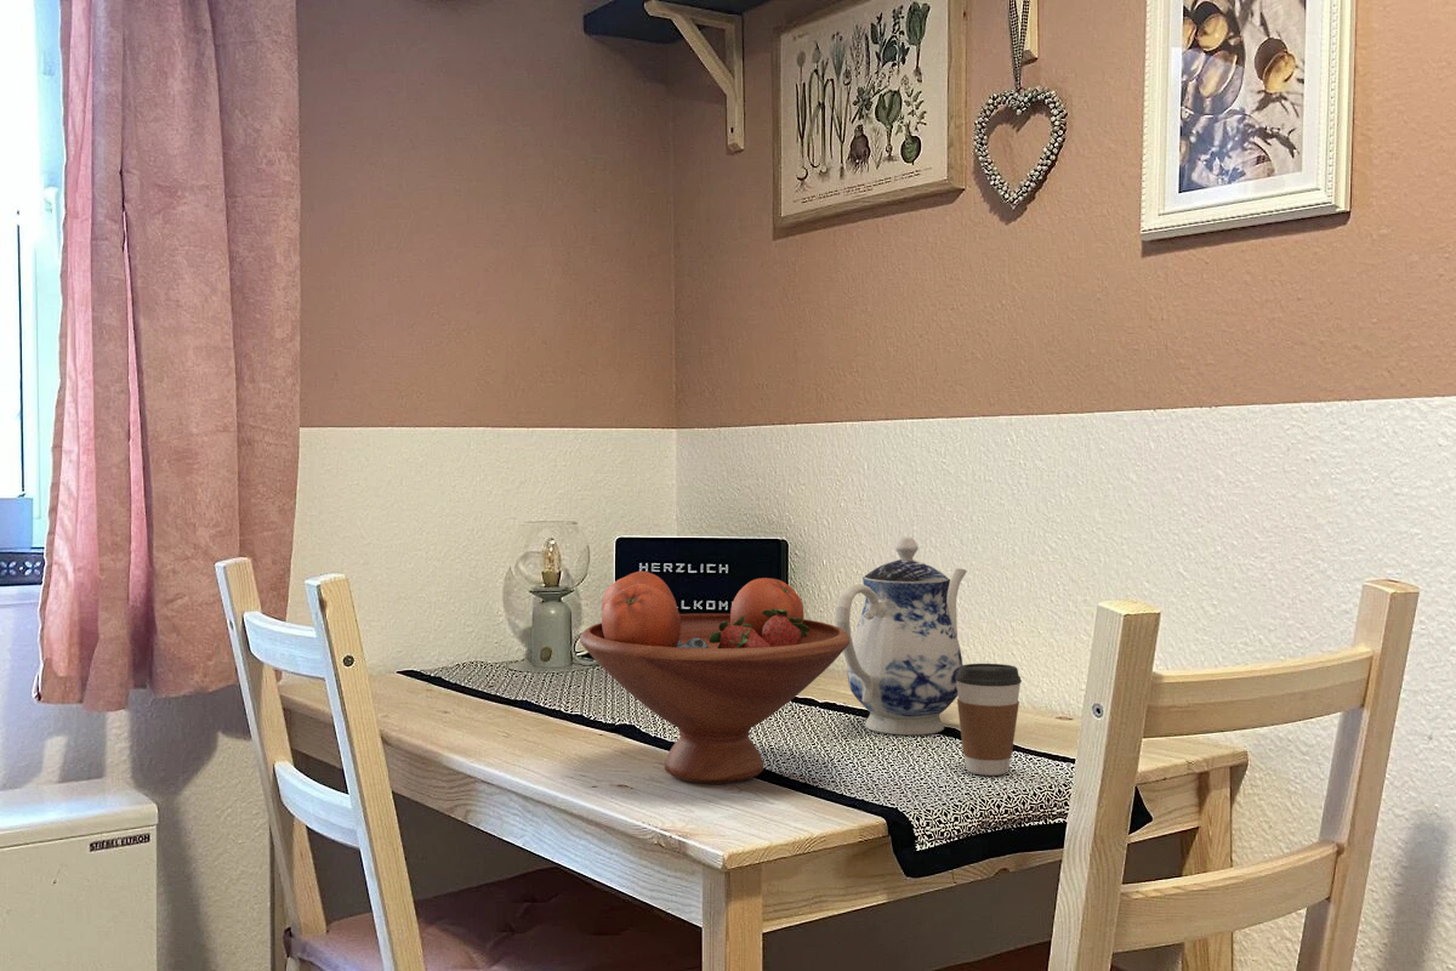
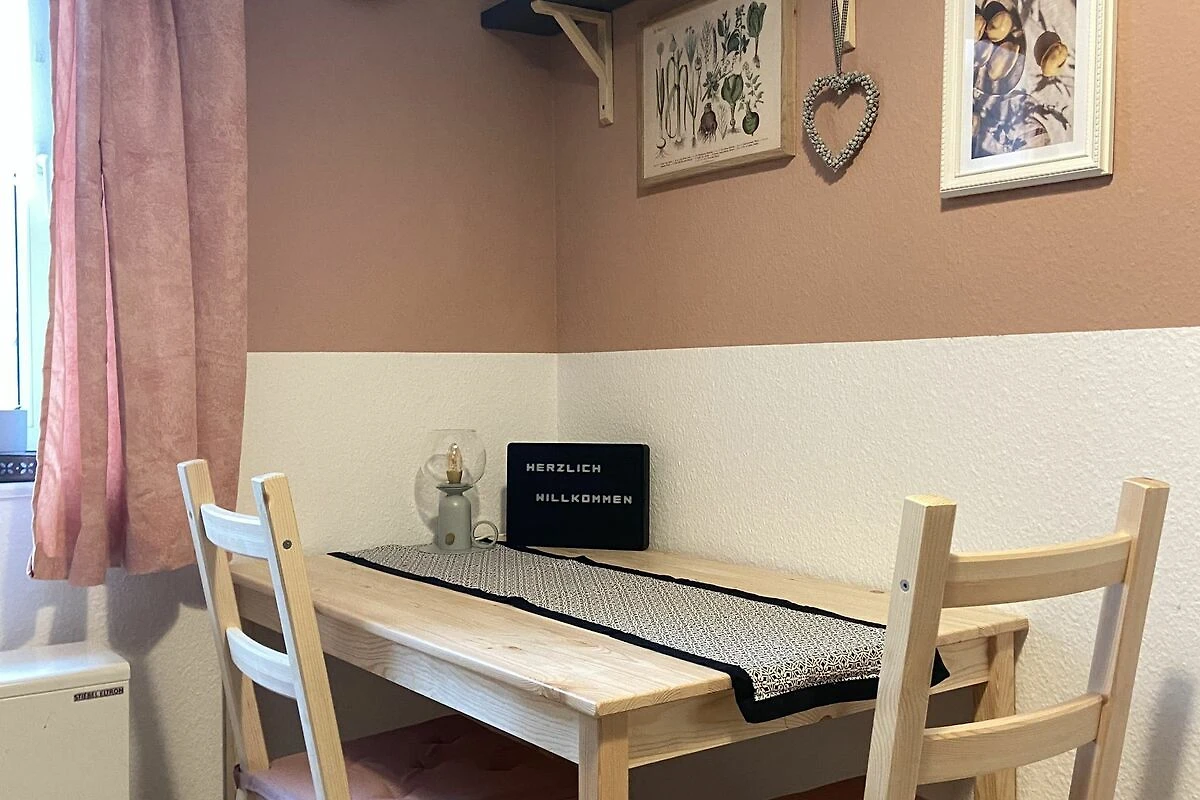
- fruit bowl [579,570,849,784]
- teapot [835,535,968,736]
- coffee cup [955,663,1023,777]
